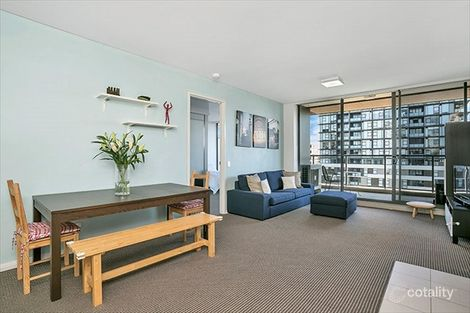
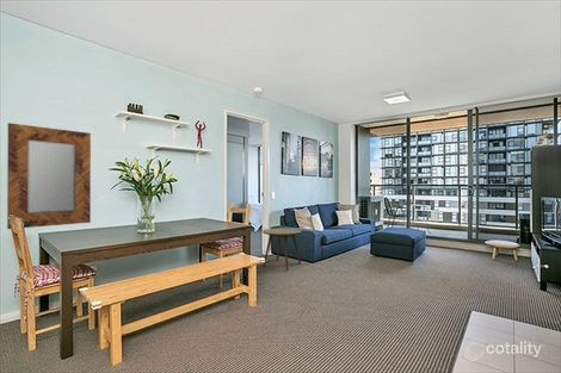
+ side table [261,226,303,271]
+ home mirror [6,122,92,230]
